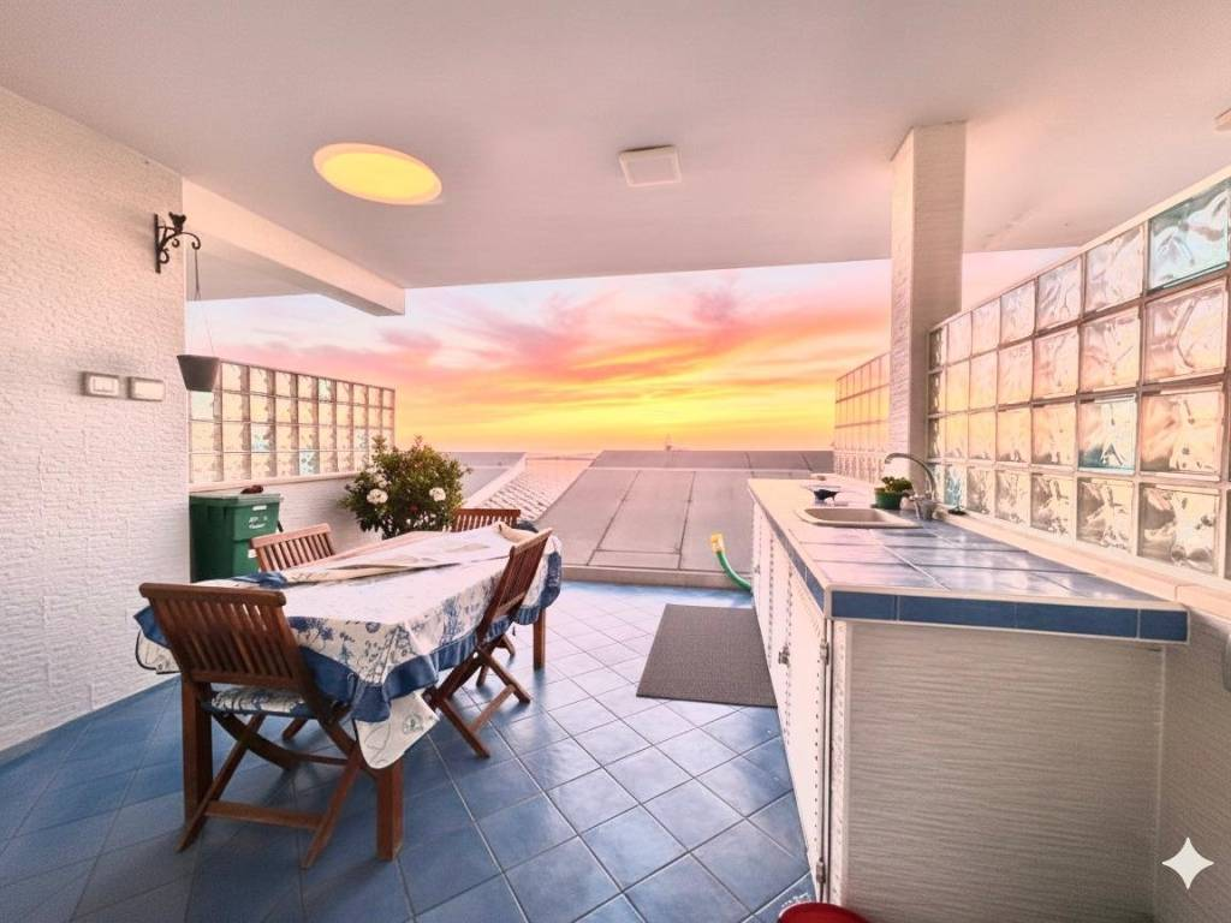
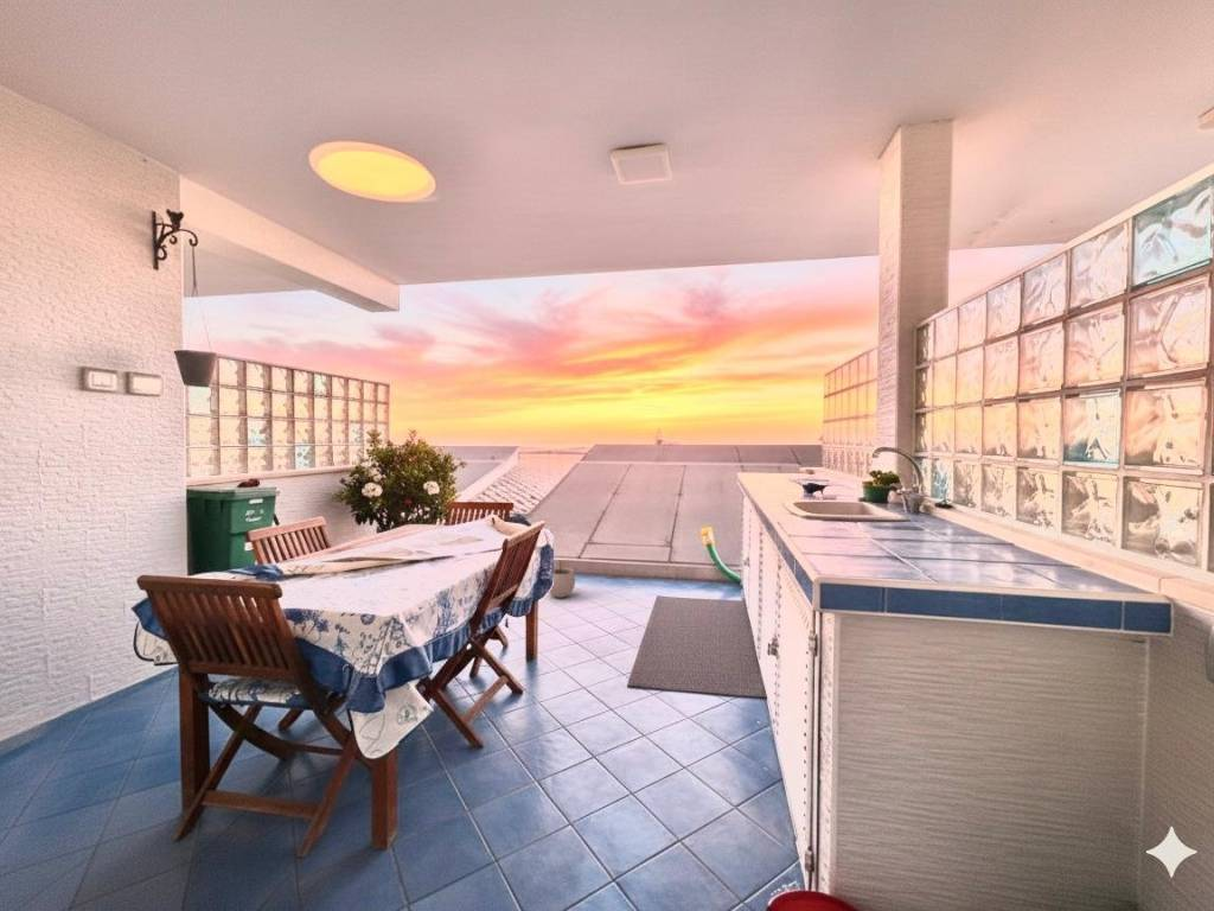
+ plant pot [548,559,576,599]
